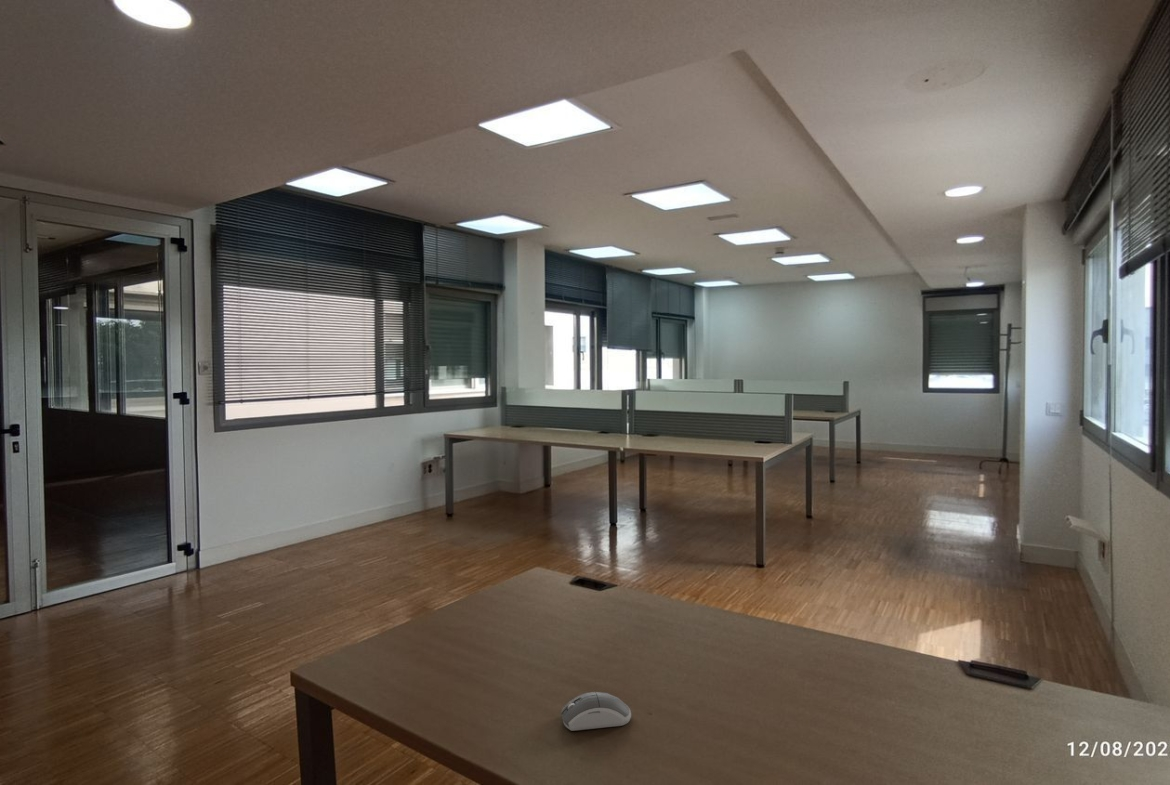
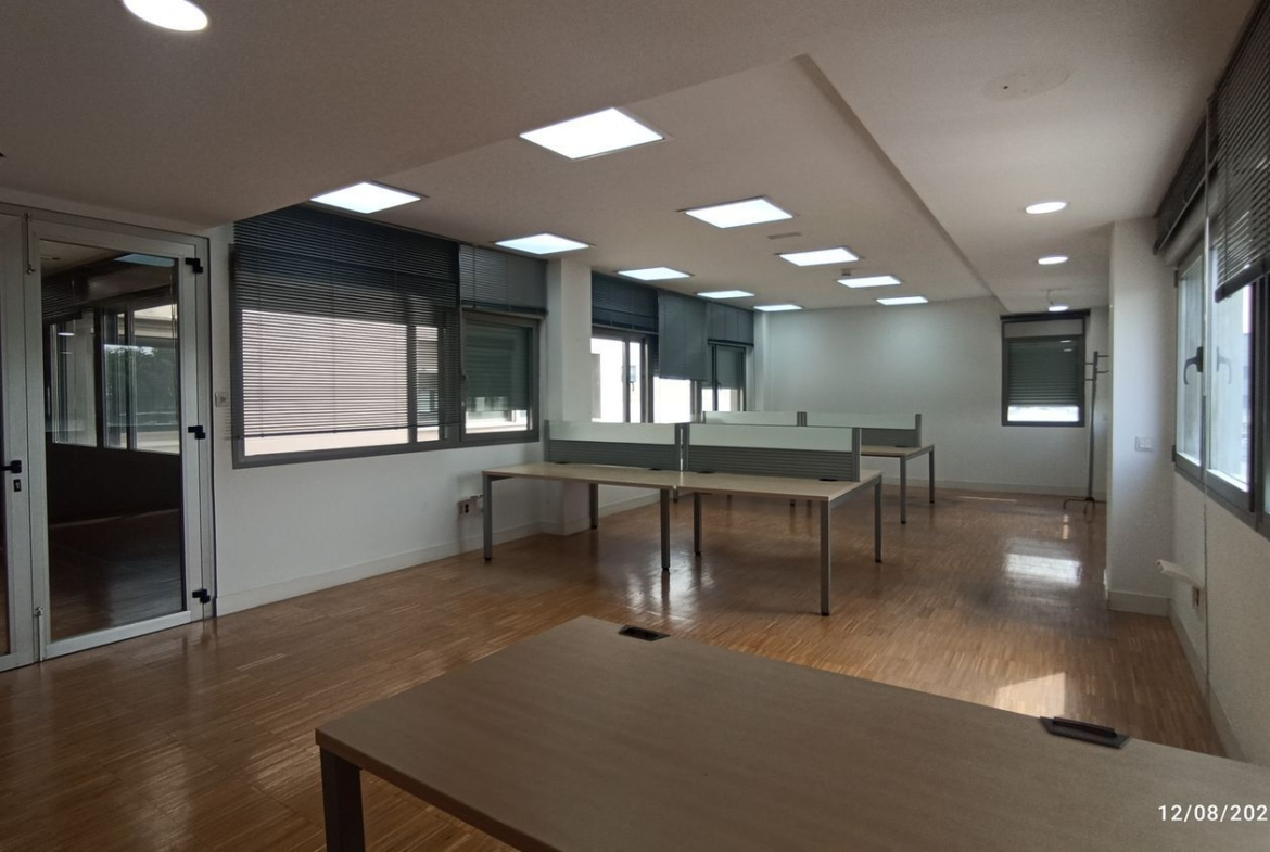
- computer mouse [560,691,632,732]
